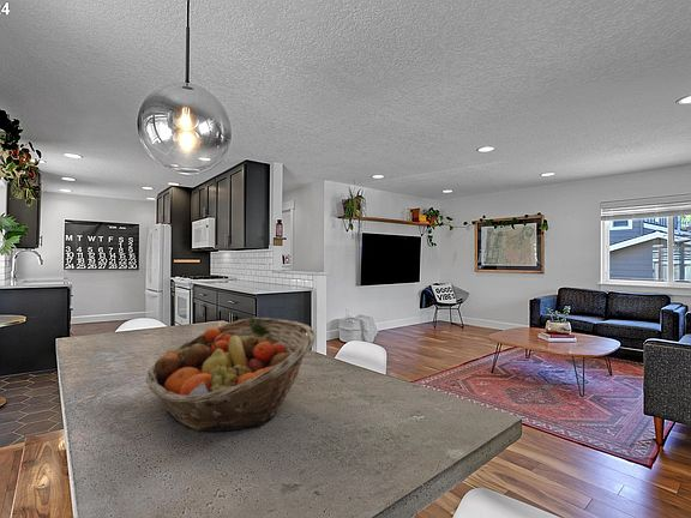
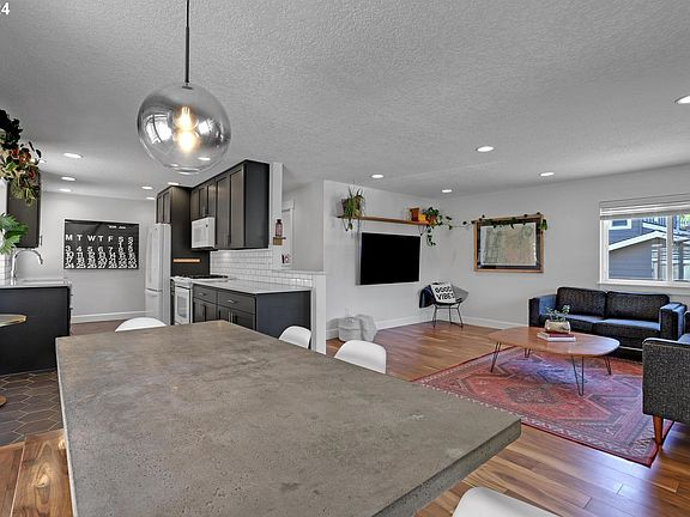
- fruit basket [145,317,317,433]
